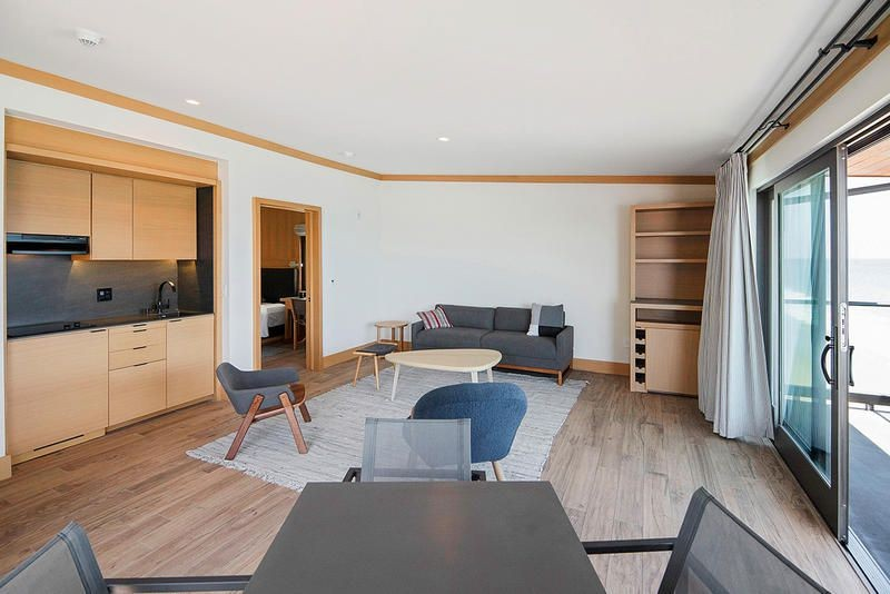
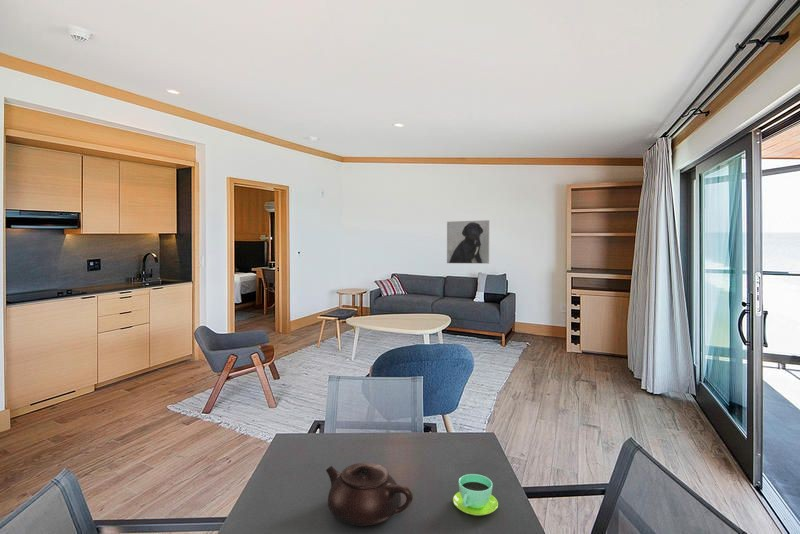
+ cup [452,473,499,517]
+ teapot [325,462,414,527]
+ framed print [446,219,490,265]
